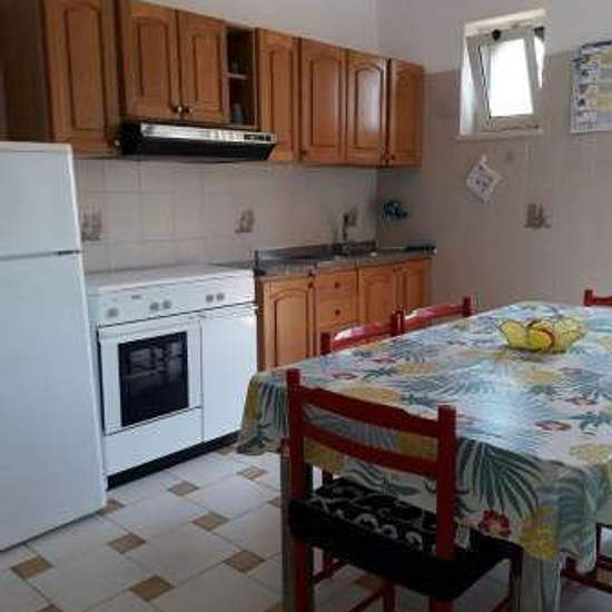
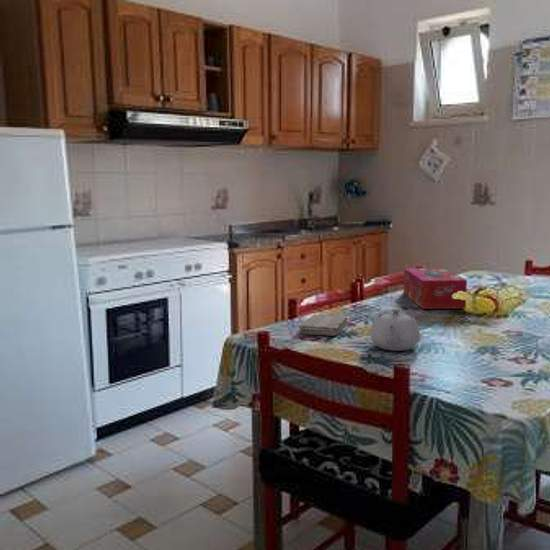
+ tissue box [403,267,468,310]
+ washcloth [298,314,348,337]
+ teapot [369,307,421,352]
